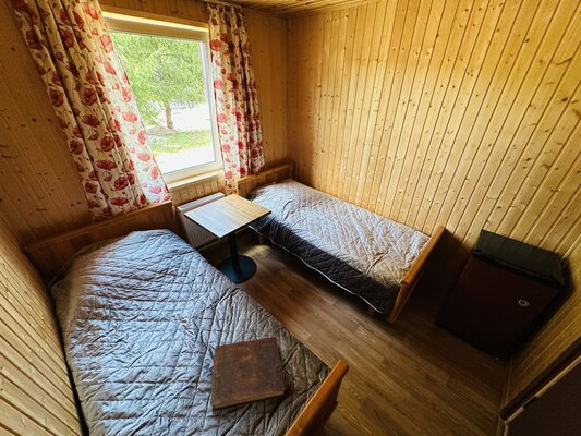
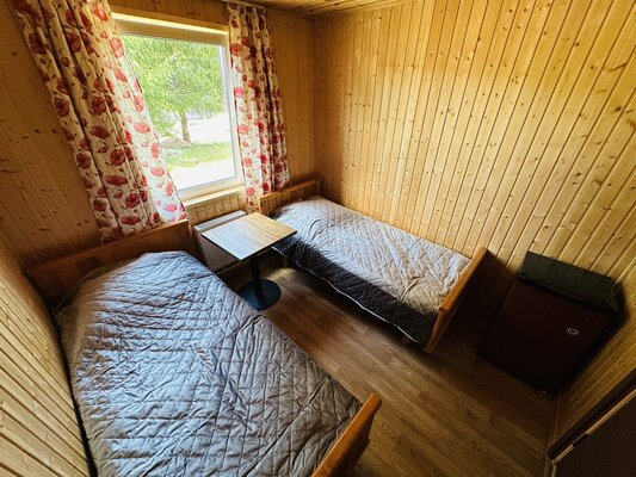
- book [209,336,286,413]
